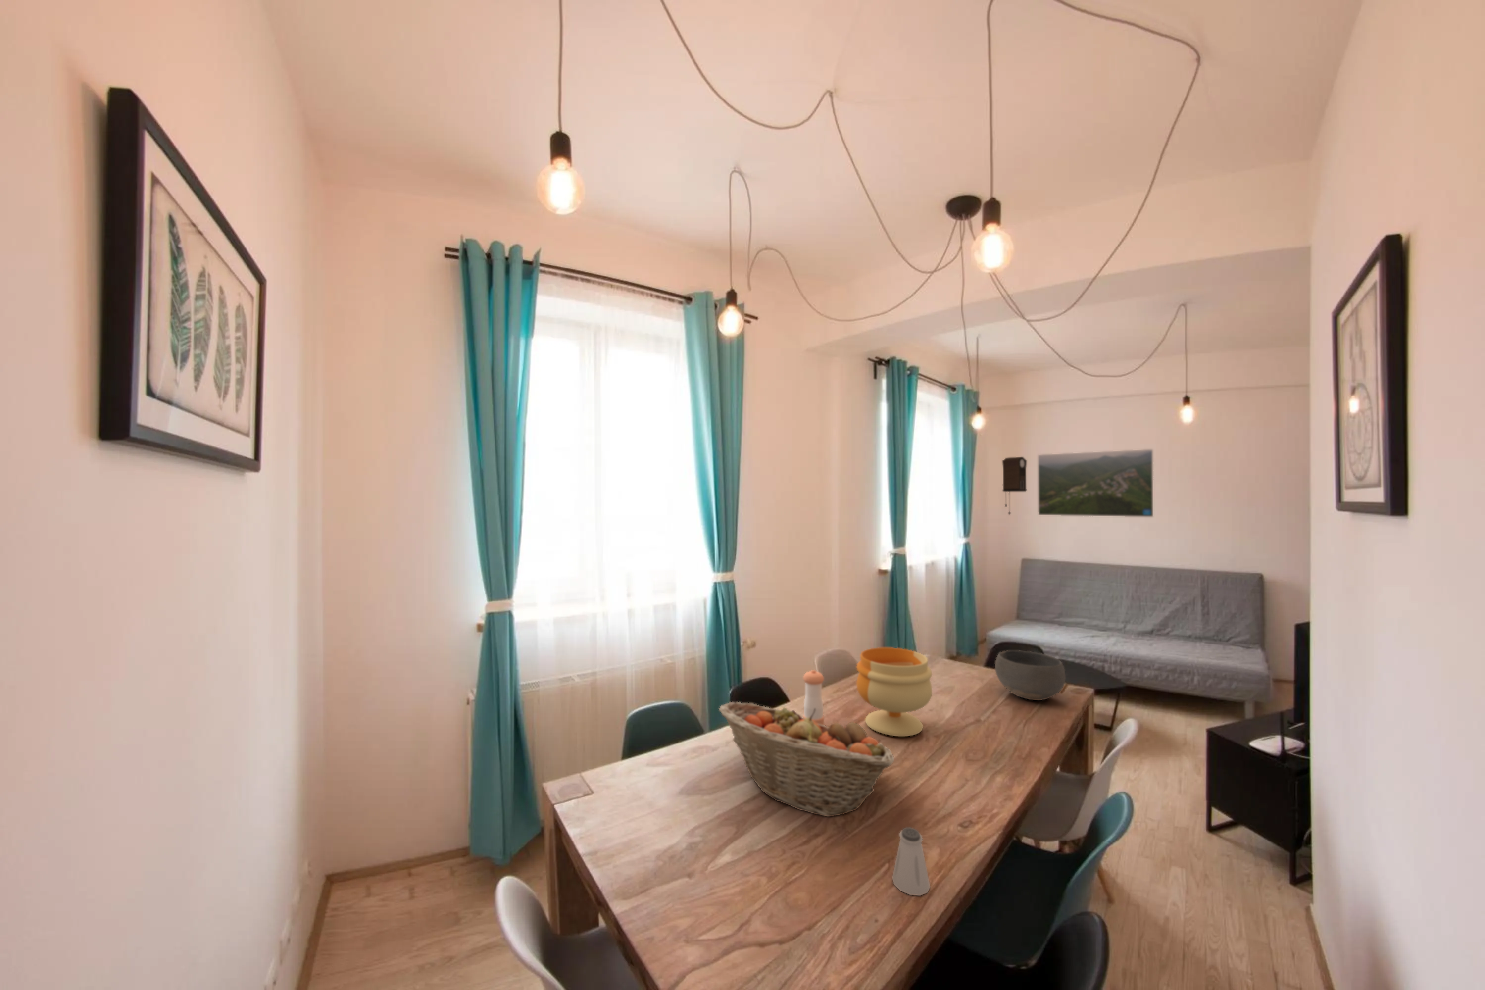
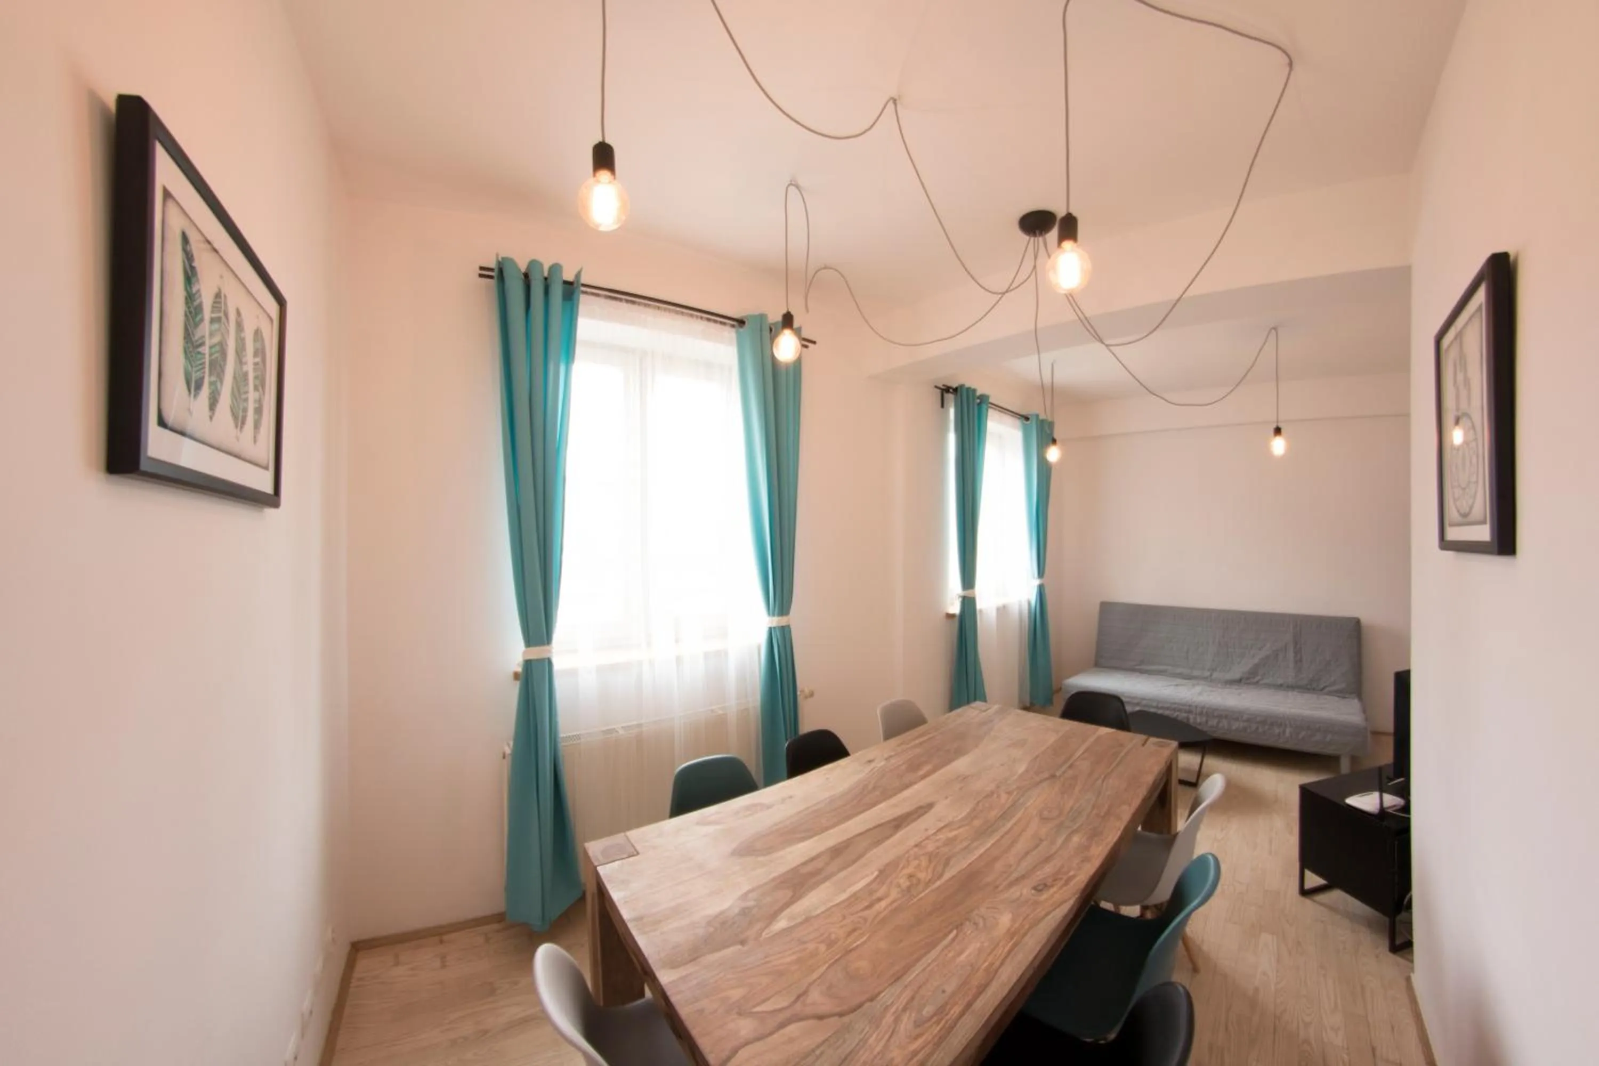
- footed bowl [856,647,933,737]
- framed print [1038,449,1154,517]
- pepper shaker [802,670,824,725]
- bowl [994,650,1066,701]
- fruit basket [718,702,895,818]
- pendulum clock [1002,456,1028,515]
- saltshaker [892,826,930,896]
